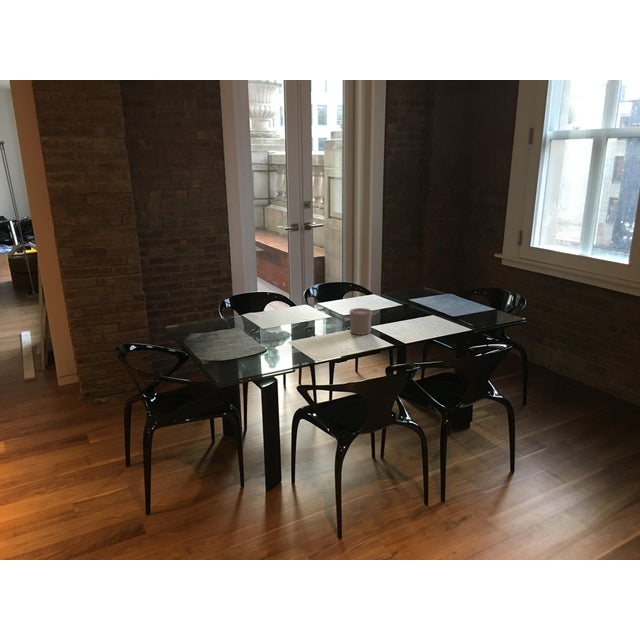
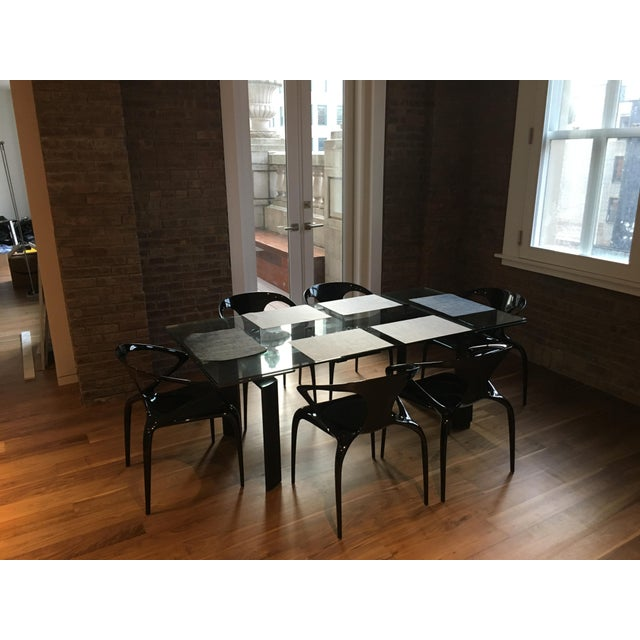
- cup [349,307,373,336]
